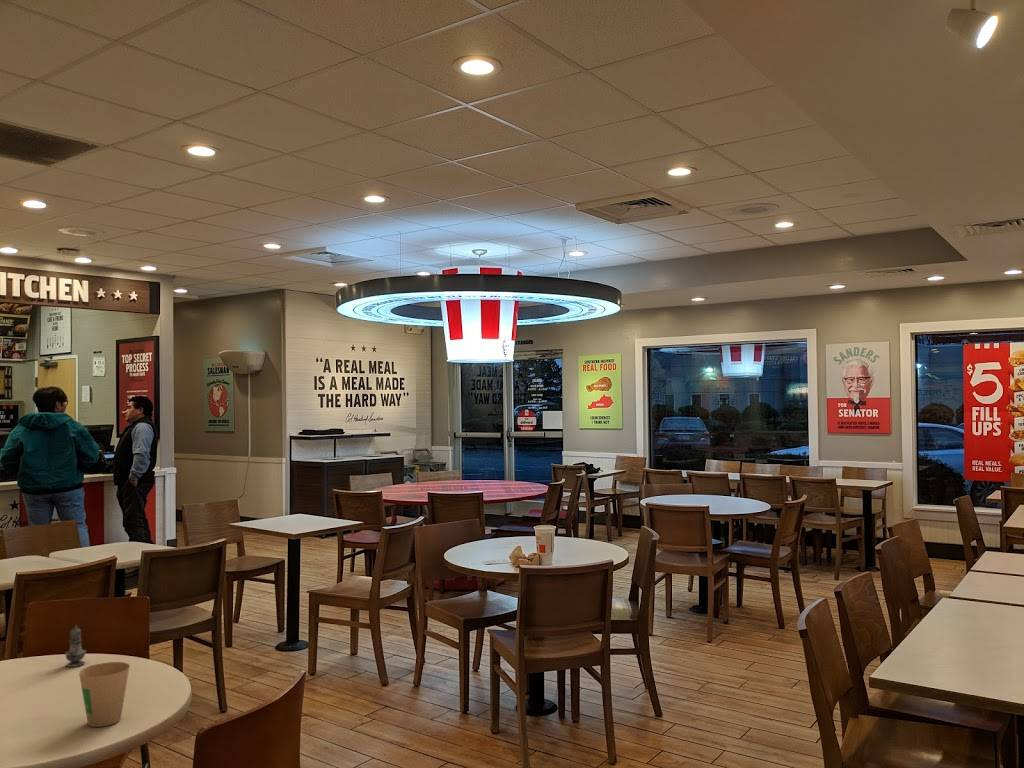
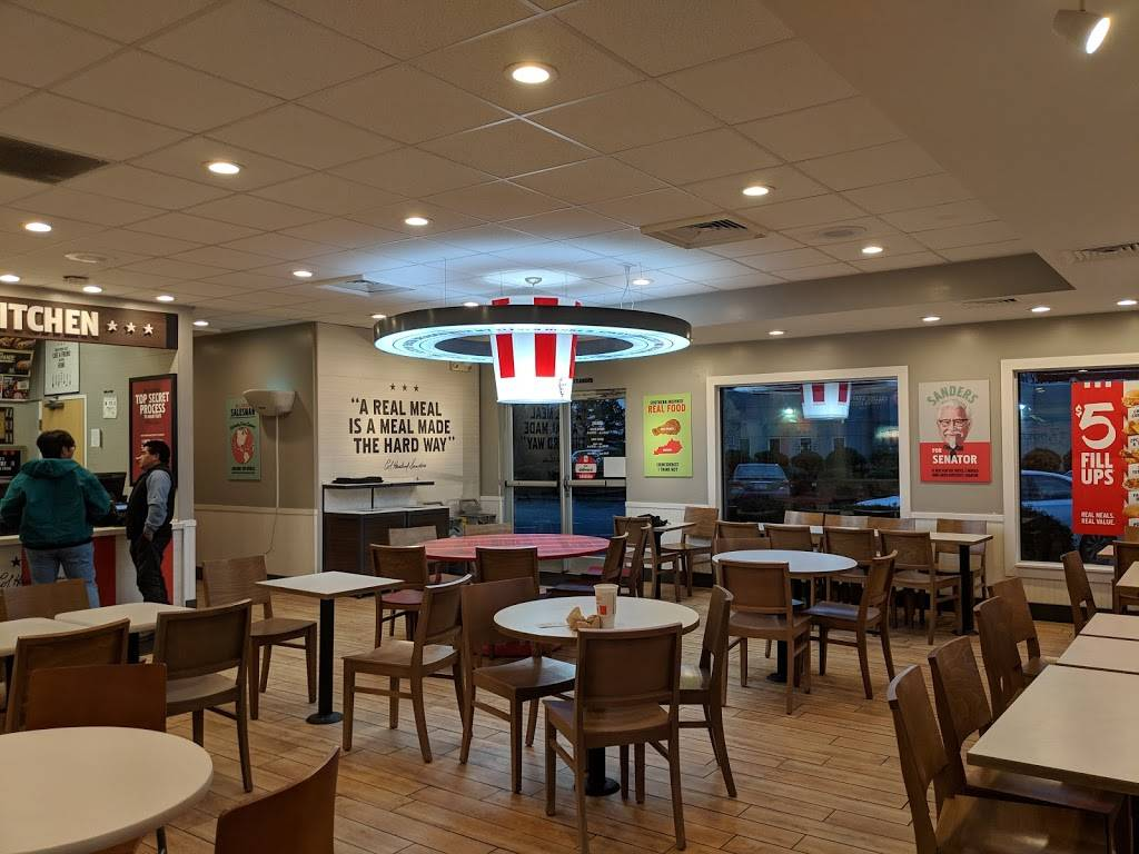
- paper cup [78,661,131,728]
- salt shaker [64,624,87,668]
